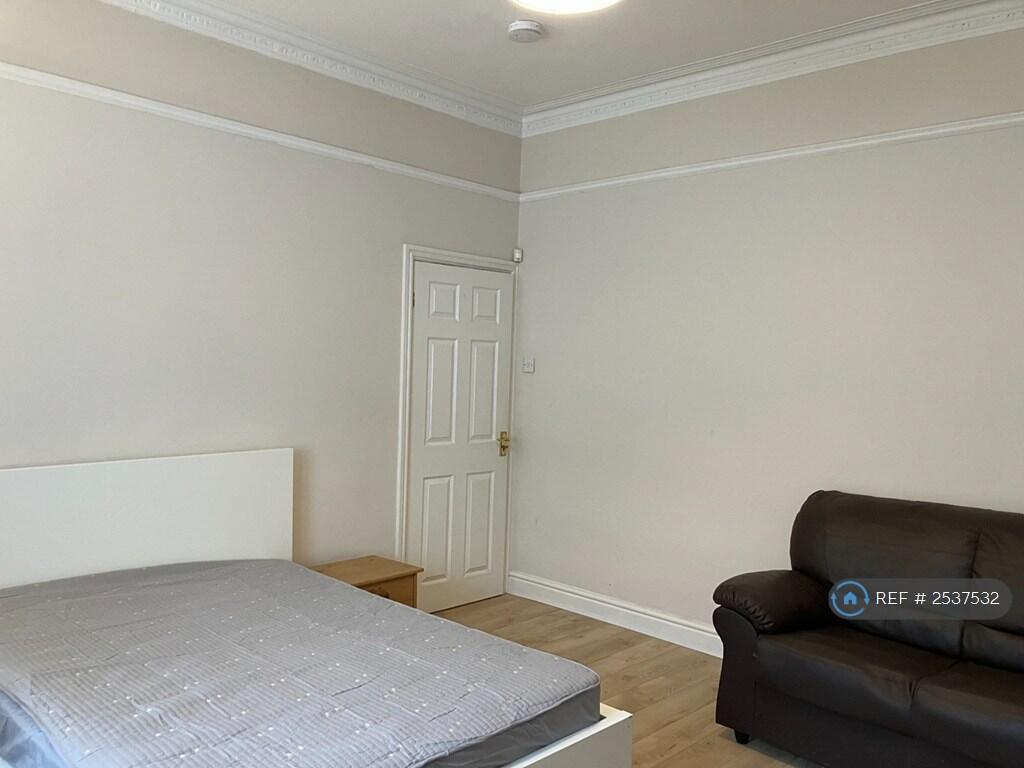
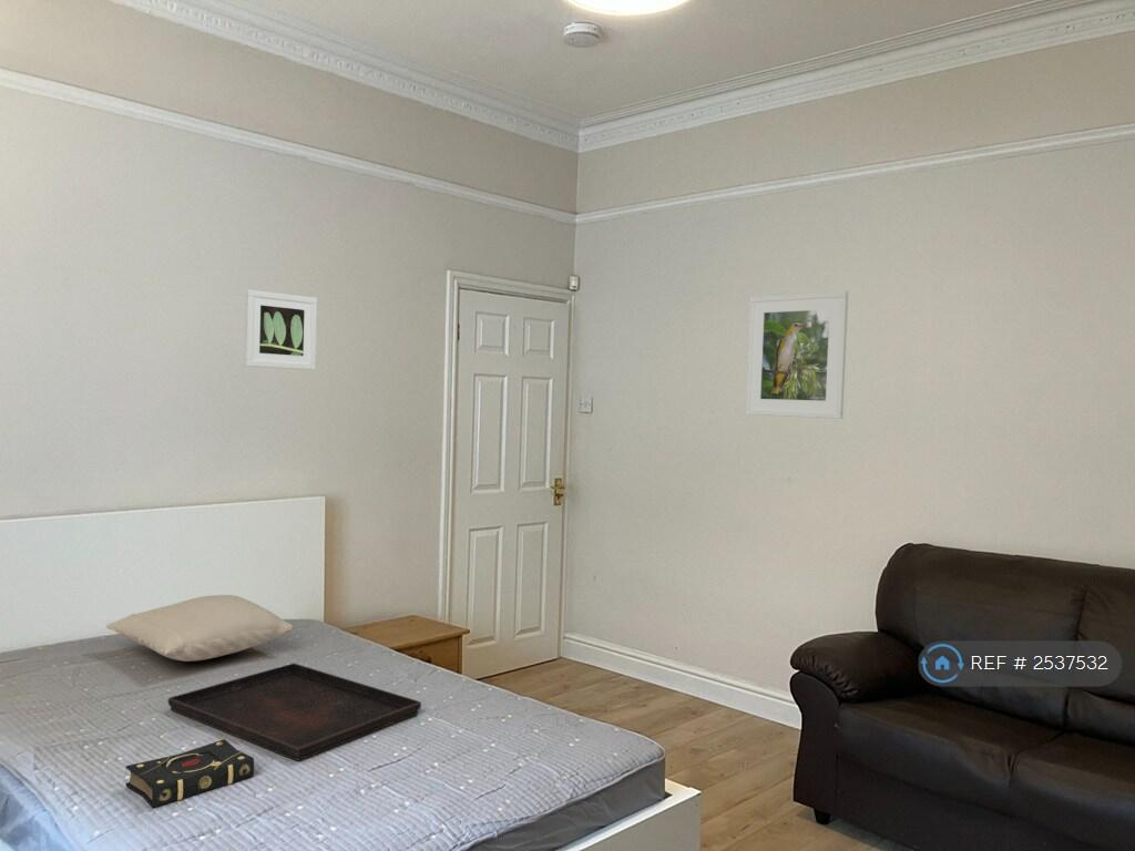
+ book [124,738,255,809]
+ pillow [105,594,294,663]
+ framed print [745,290,849,420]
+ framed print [243,288,318,371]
+ serving tray [167,663,422,762]
